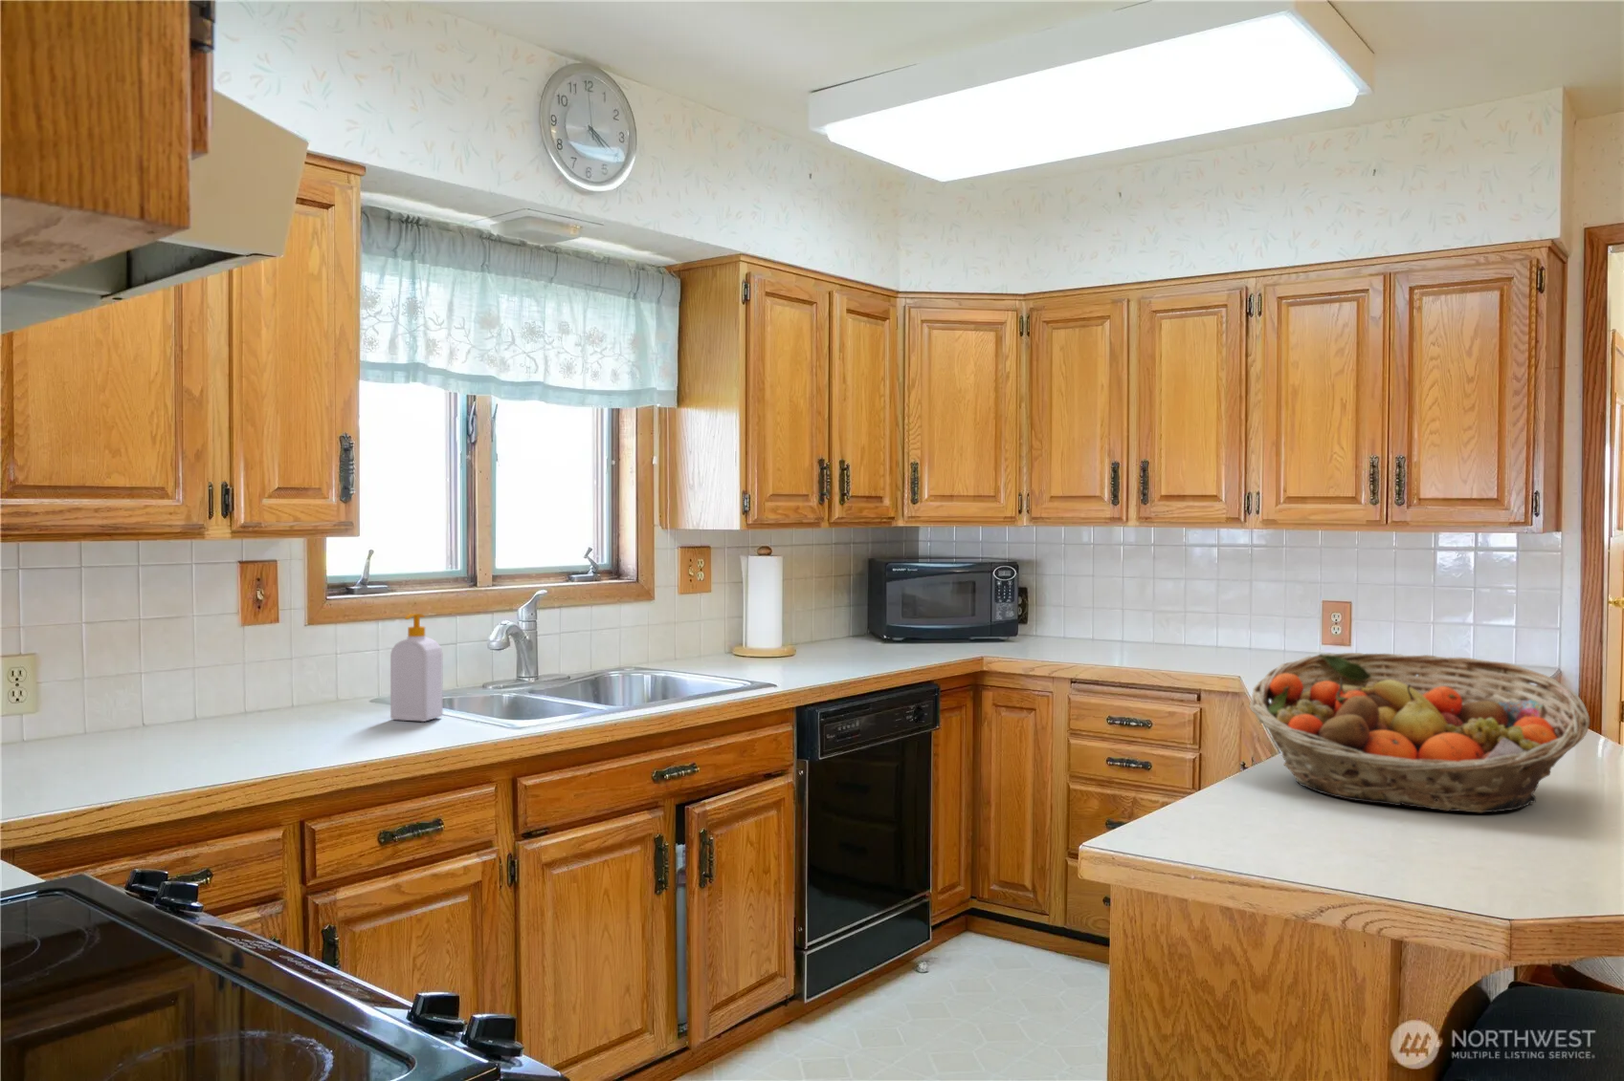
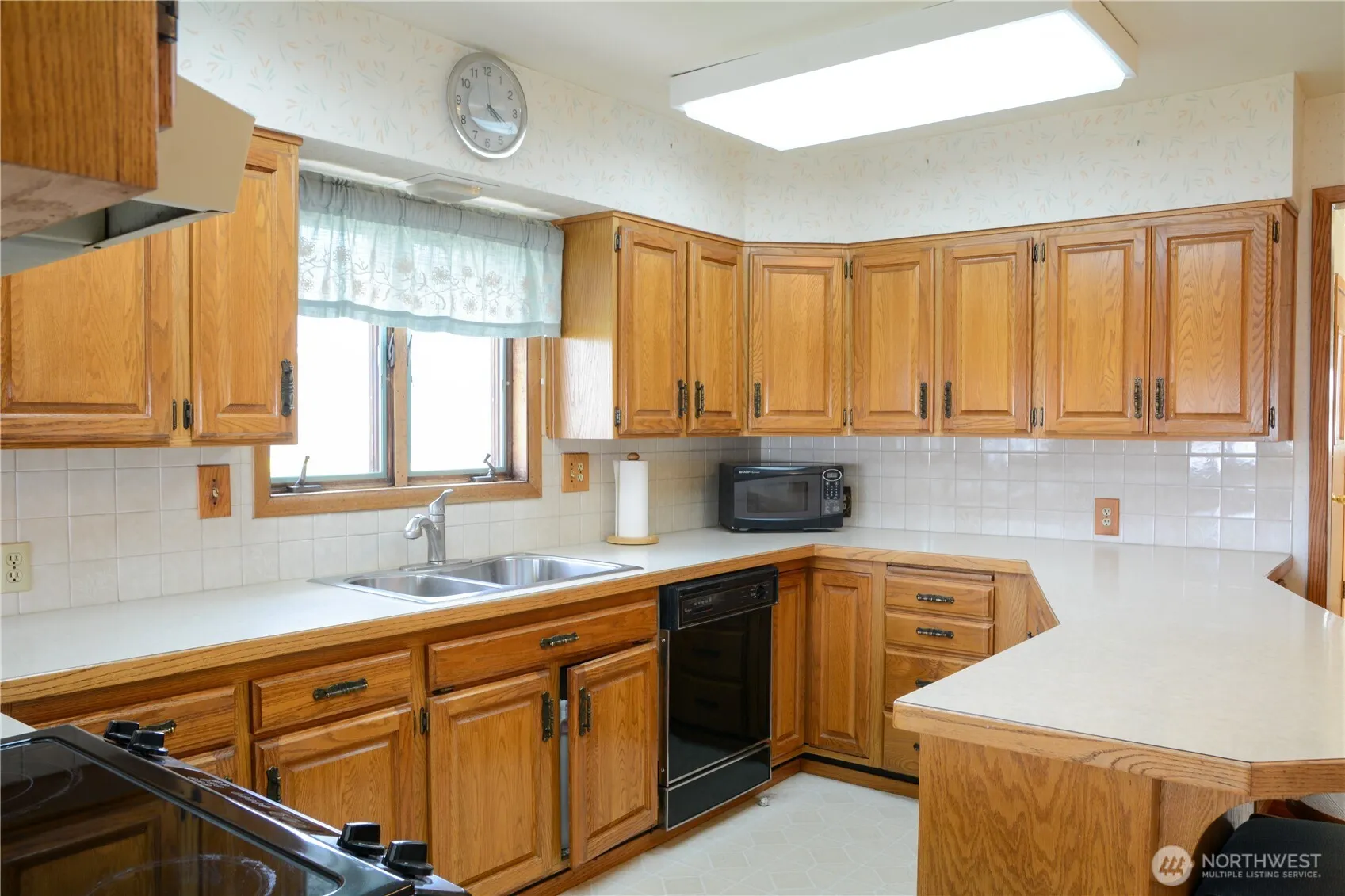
- fruit basket [1248,651,1590,814]
- soap bottle [390,613,444,723]
